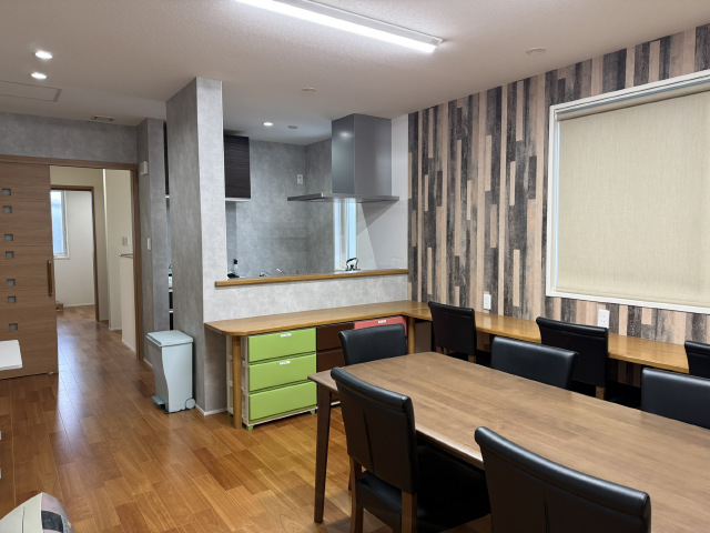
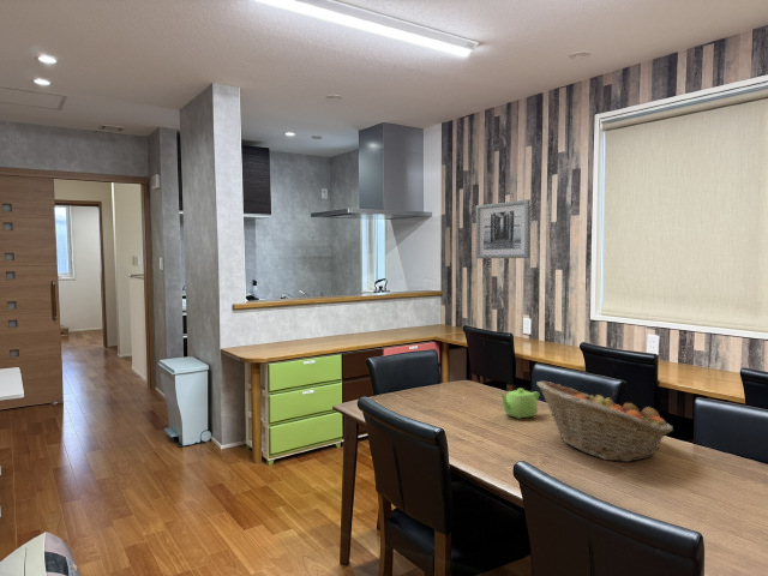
+ teapot [498,388,540,420]
+ fruit basket [535,380,674,463]
+ wall art [475,198,532,259]
